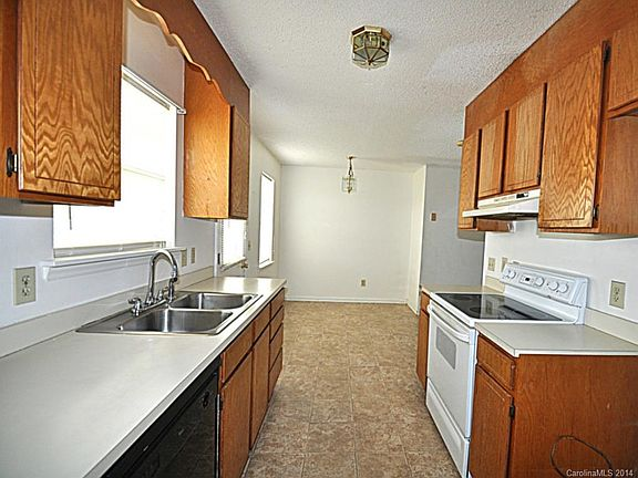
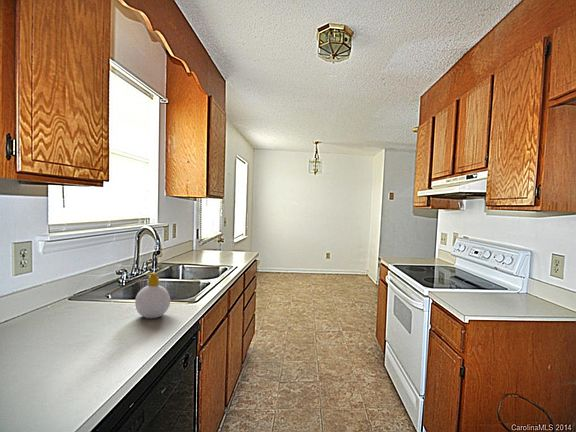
+ soap bottle [134,272,171,319]
